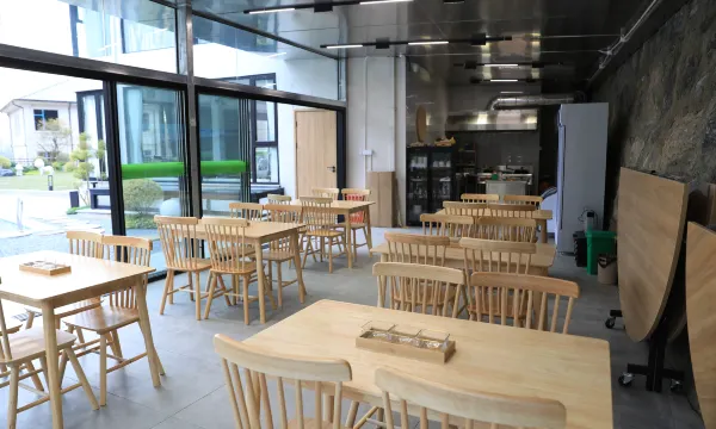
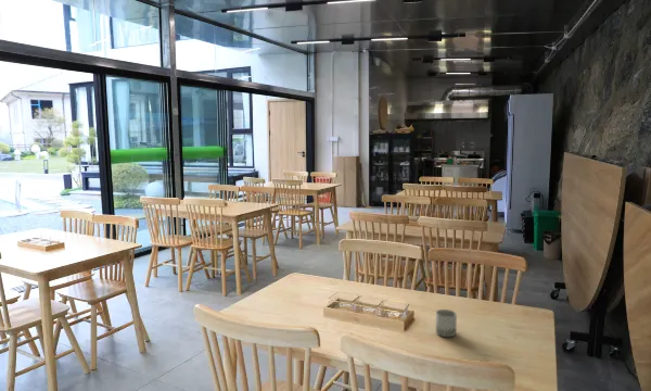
+ cup [435,308,458,338]
